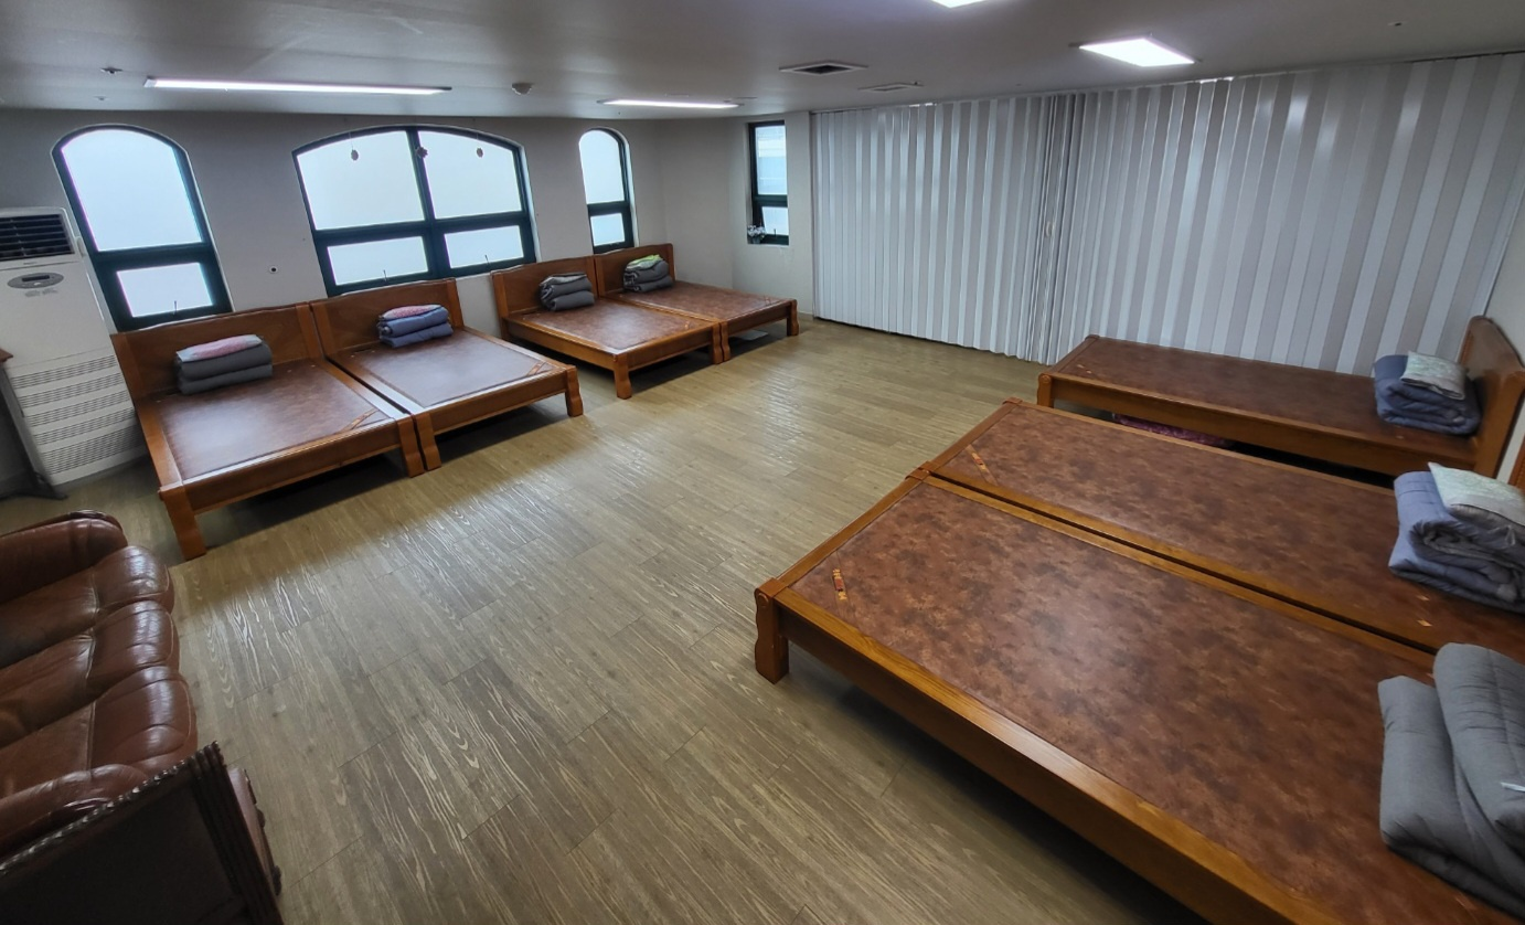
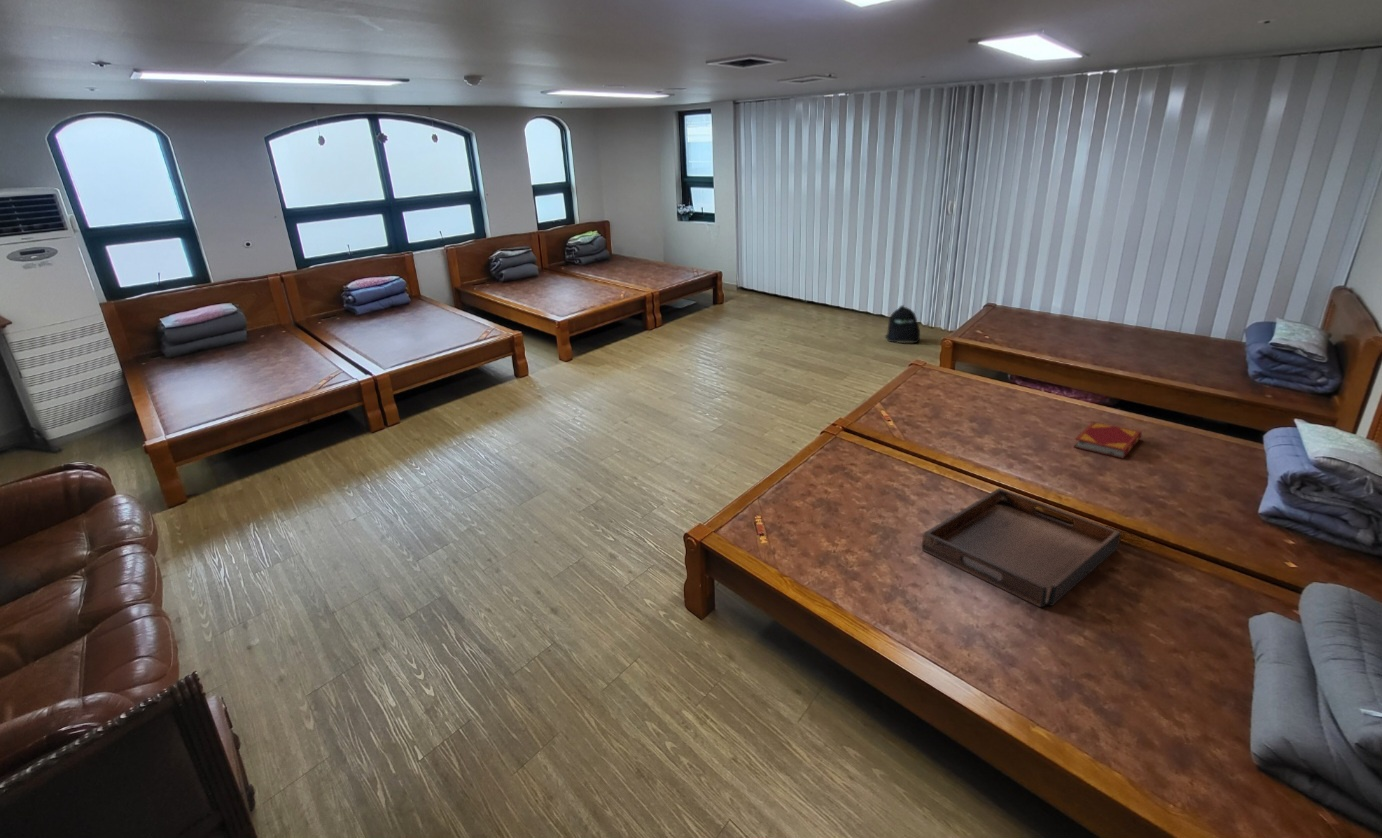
+ hardback book [1072,421,1143,460]
+ backpack [884,304,921,344]
+ serving tray [921,487,1122,608]
